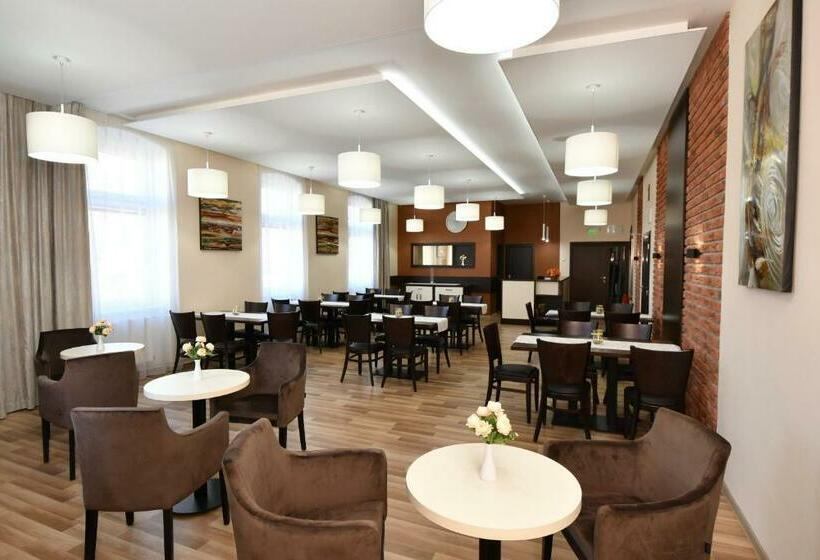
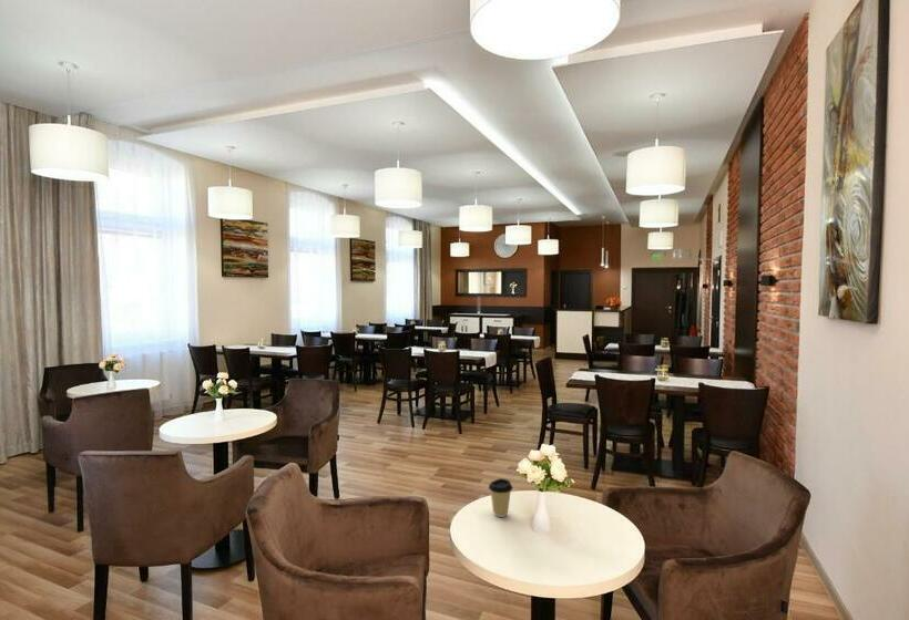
+ coffee cup [488,477,513,518]
